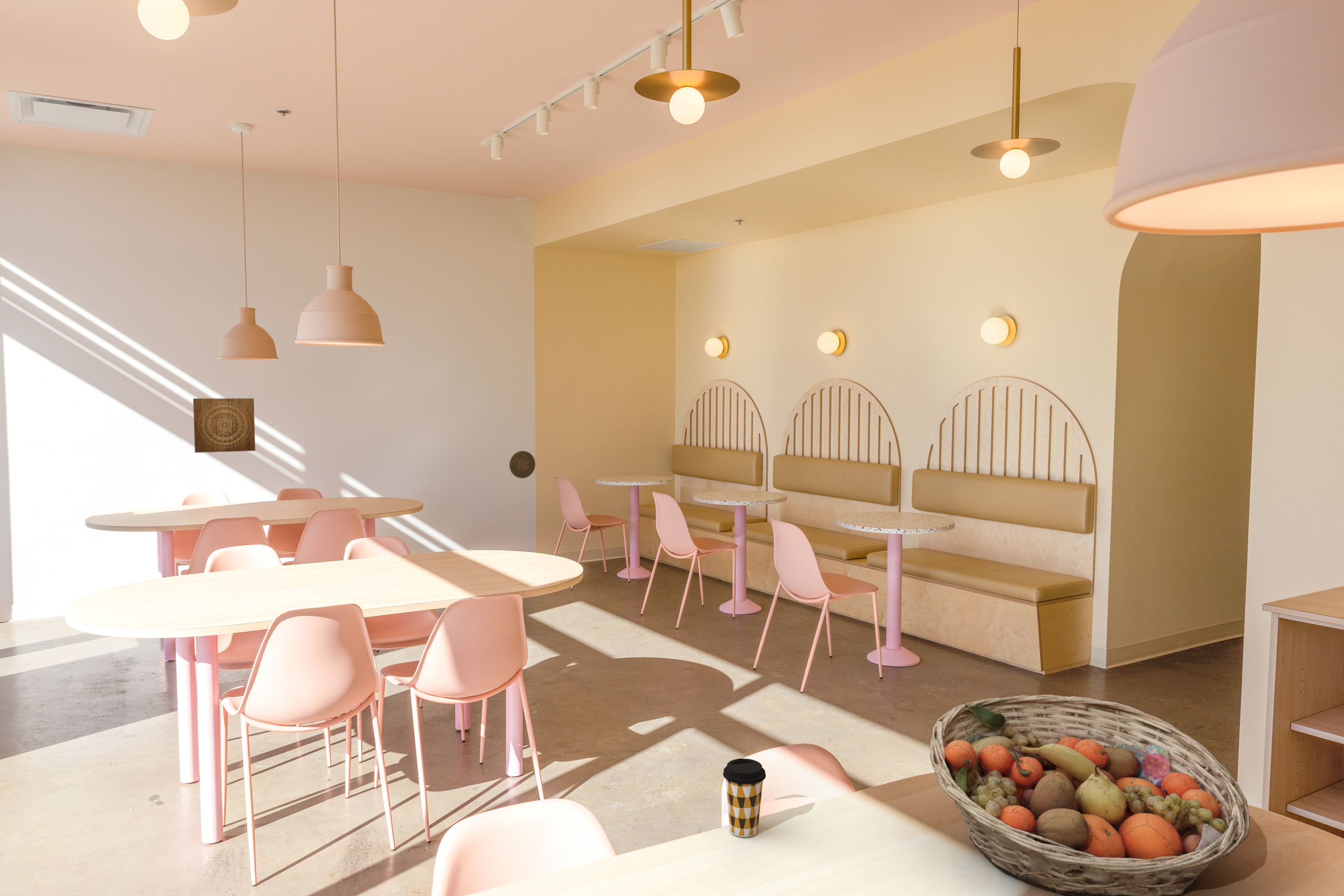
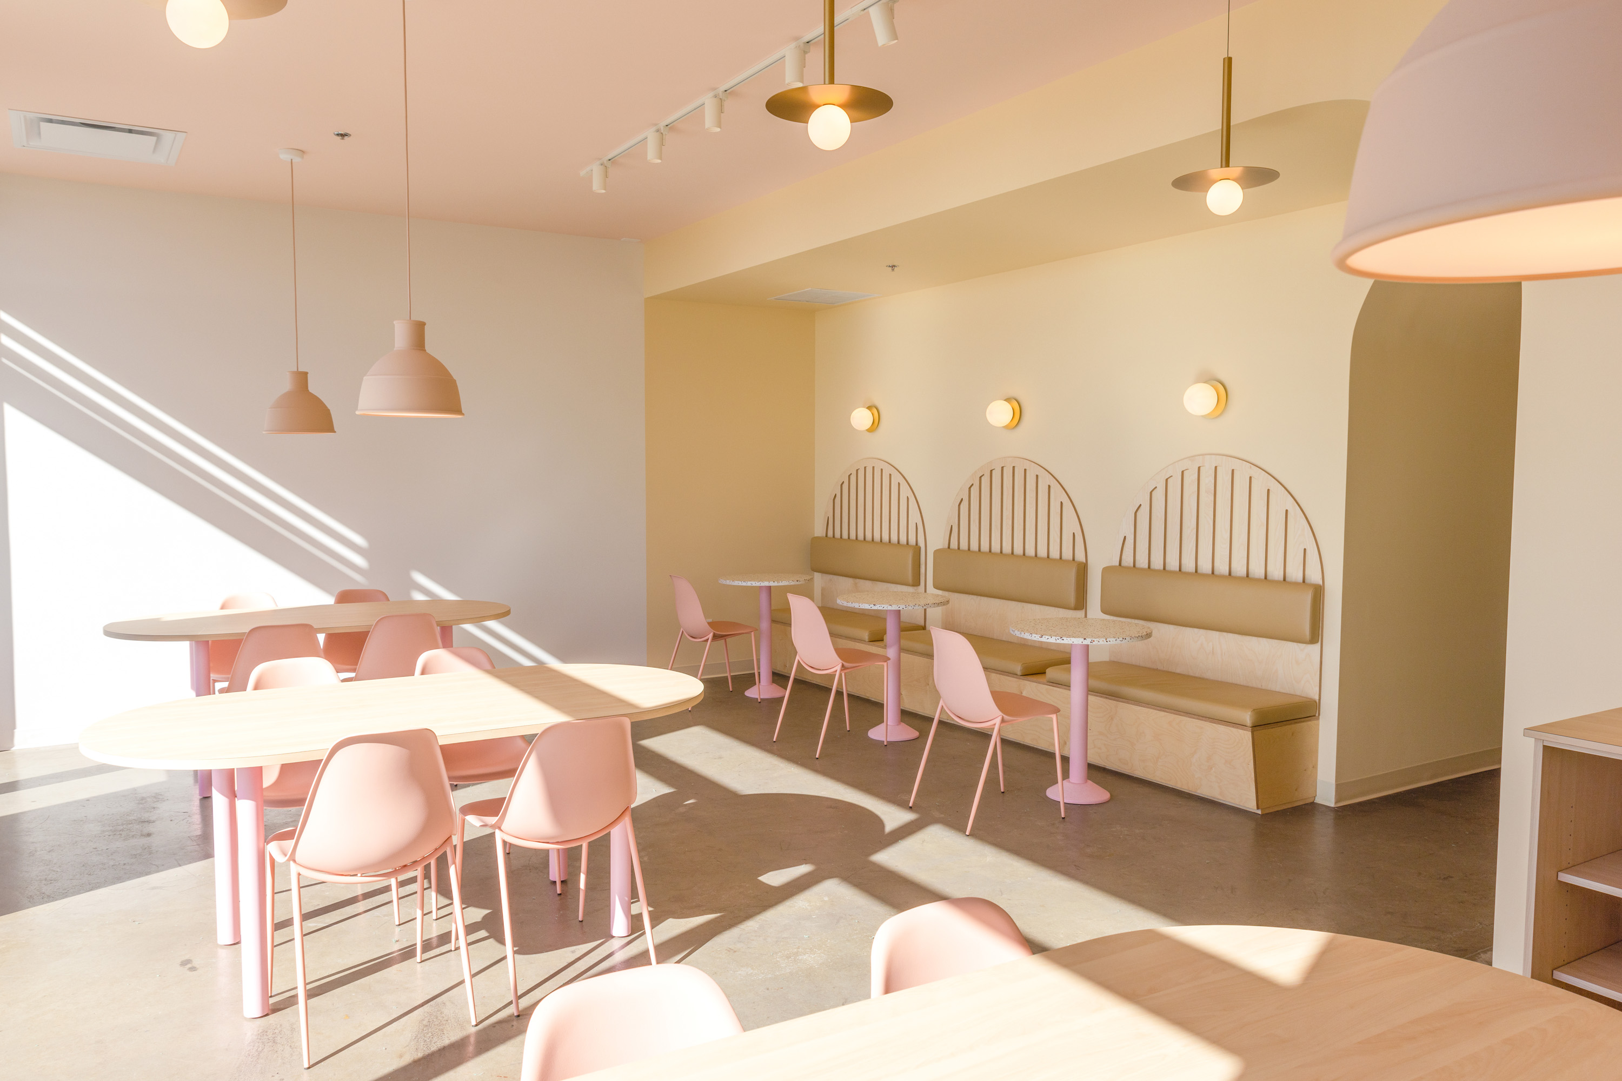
- wall art [193,398,256,453]
- coffee cup [723,758,766,837]
- decorative plate [509,450,536,479]
- fruit basket [930,694,1250,896]
